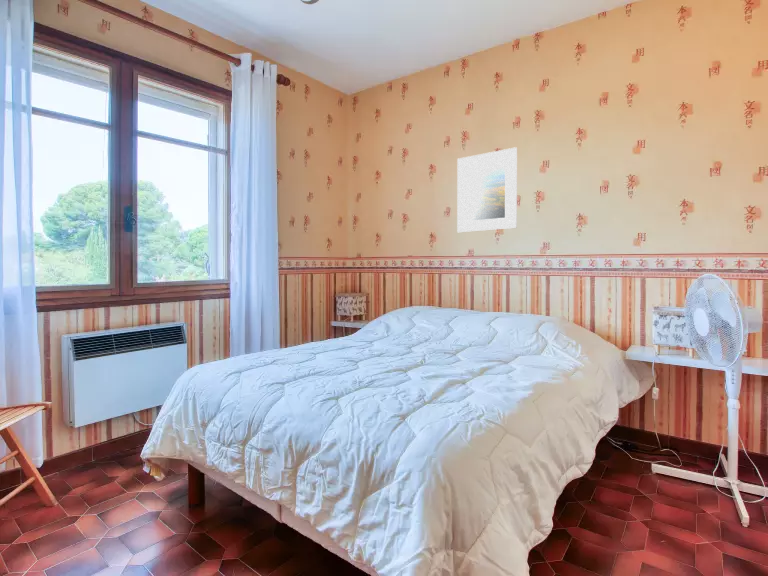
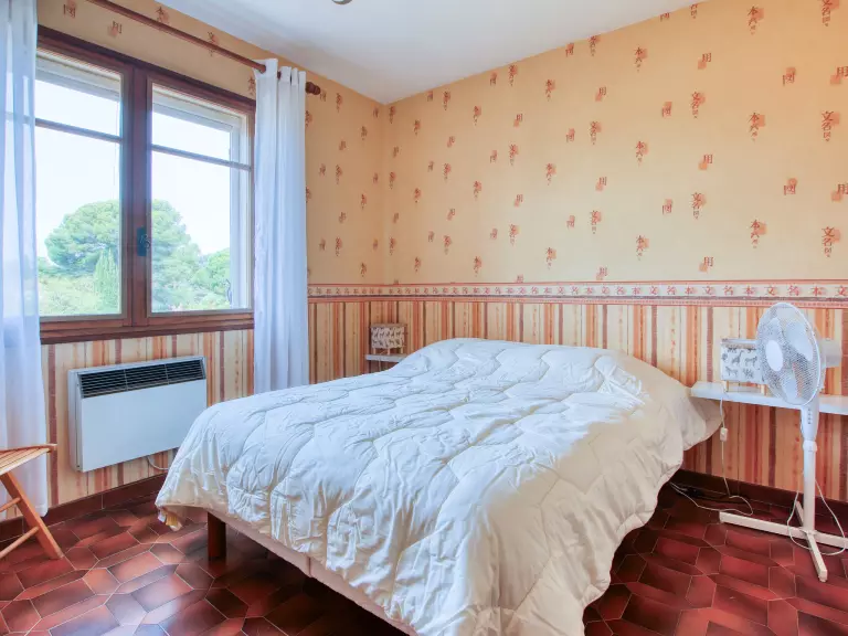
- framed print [456,146,518,233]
